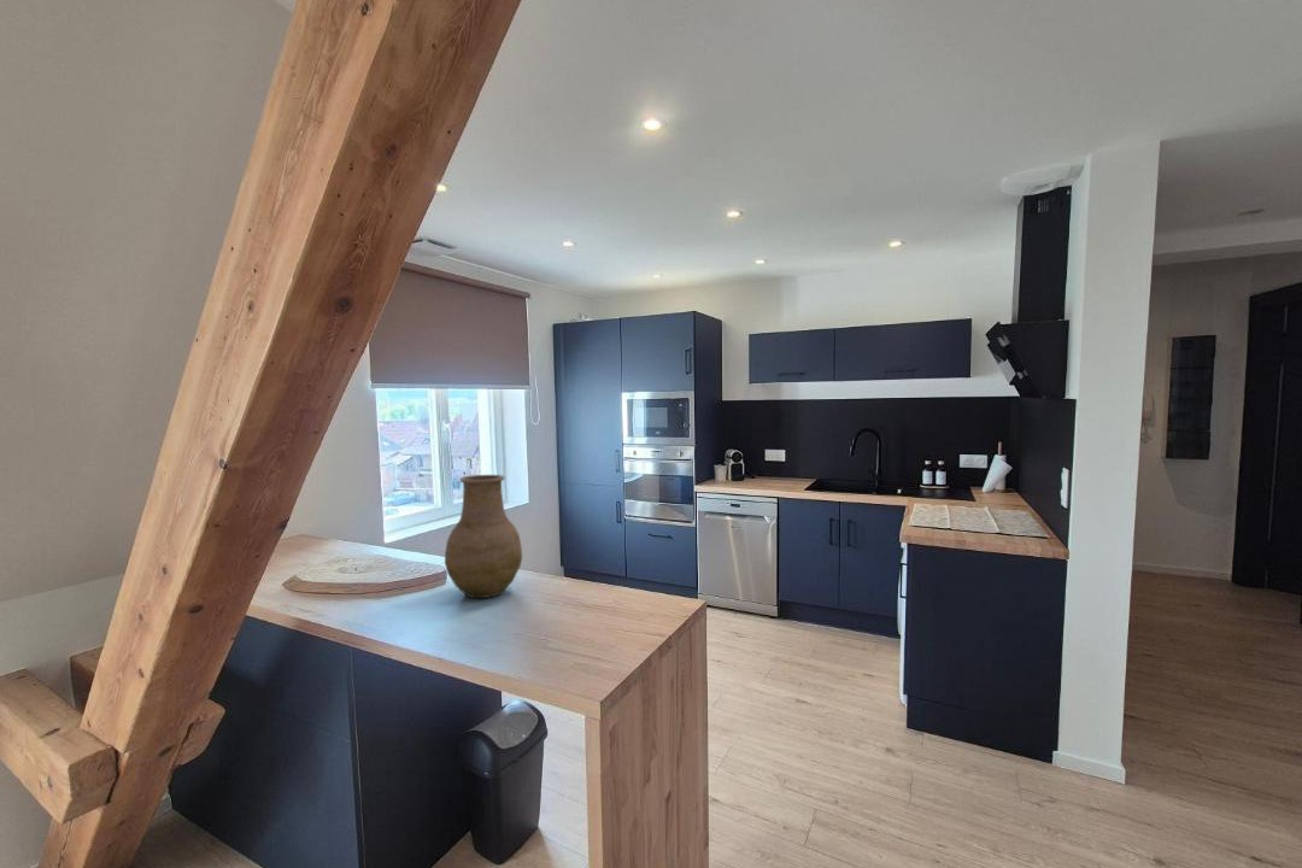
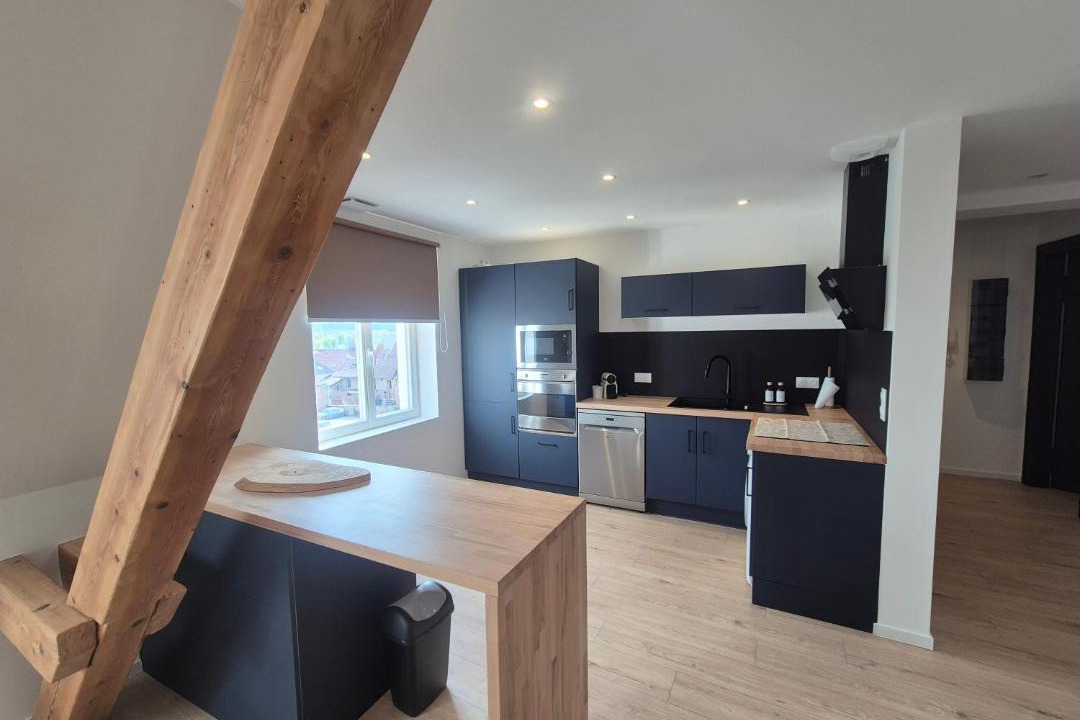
- vase [444,474,523,599]
